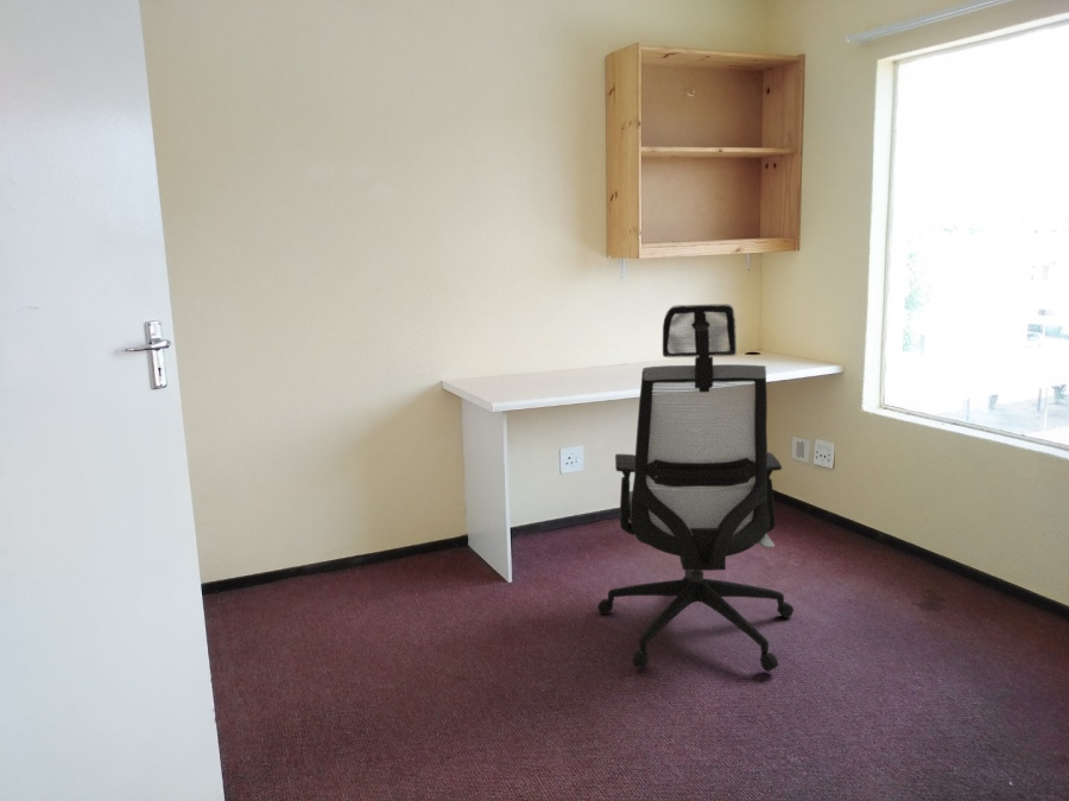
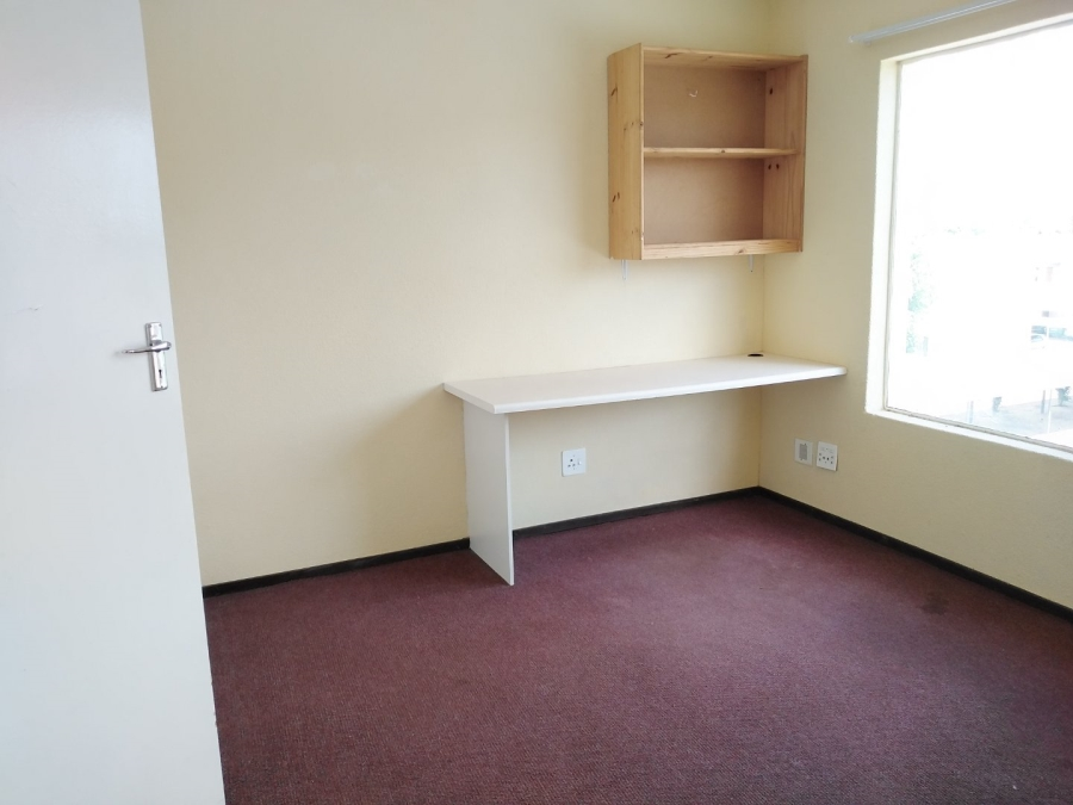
- office chair [596,303,795,673]
